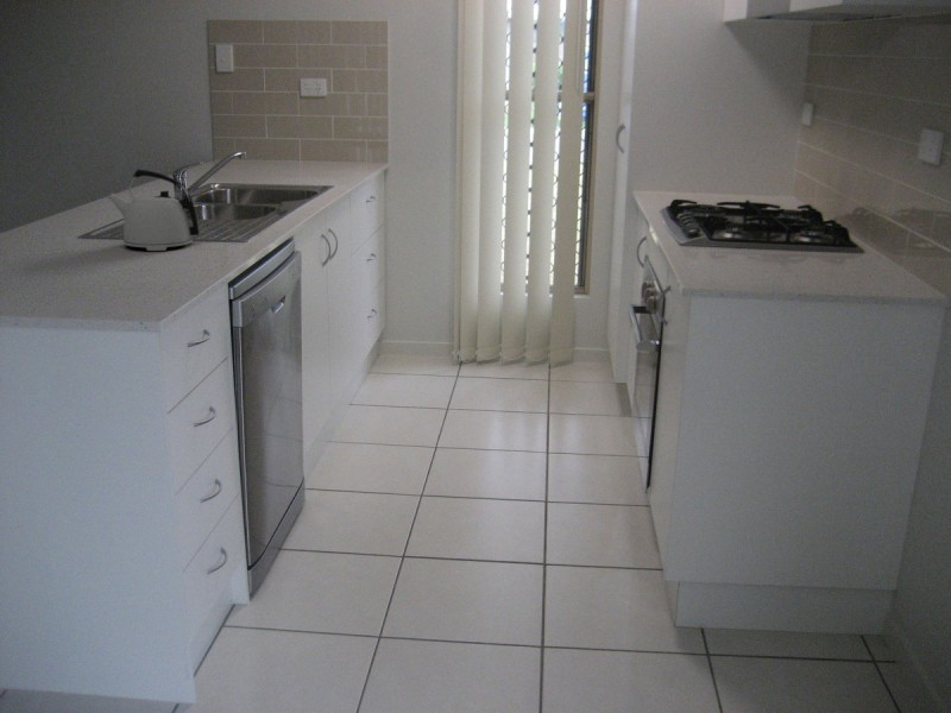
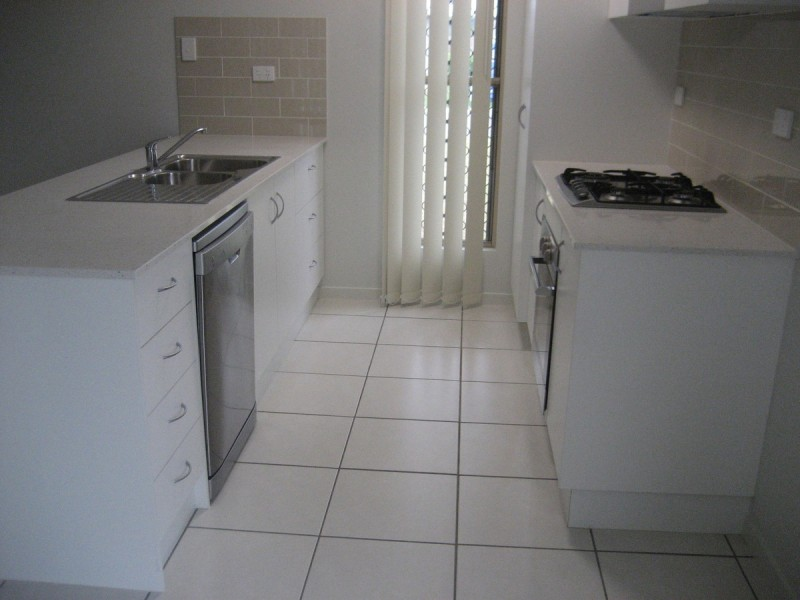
- kettle [106,169,201,252]
